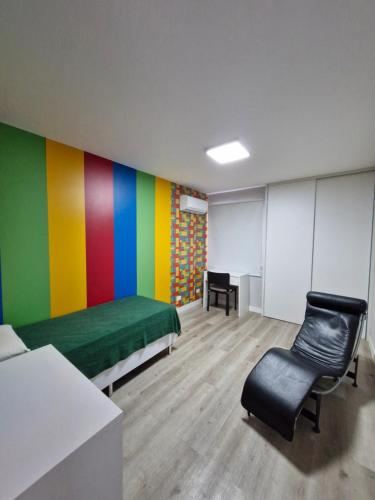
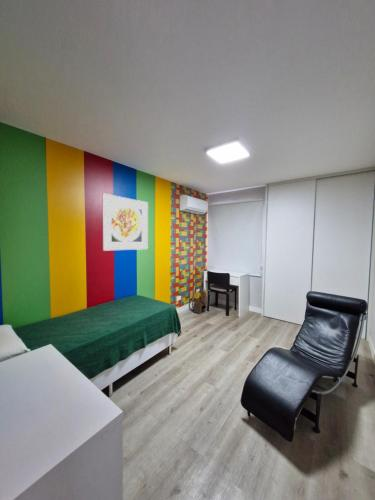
+ backpack [188,288,208,315]
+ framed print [102,192,149,252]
